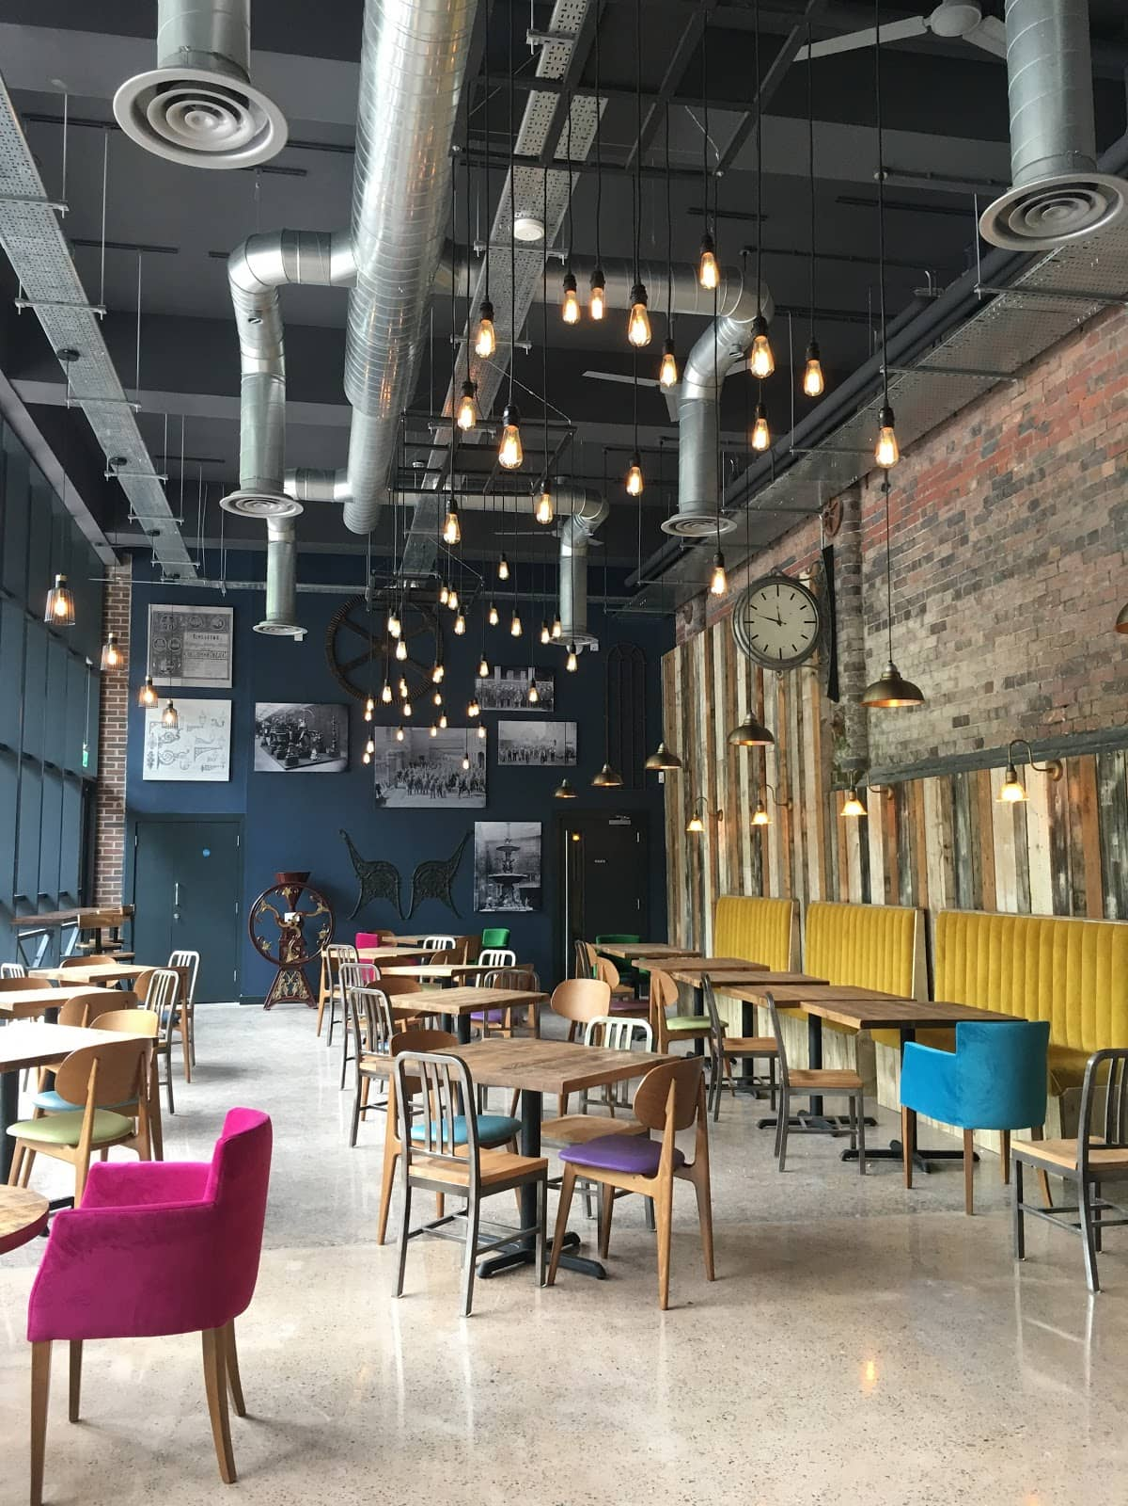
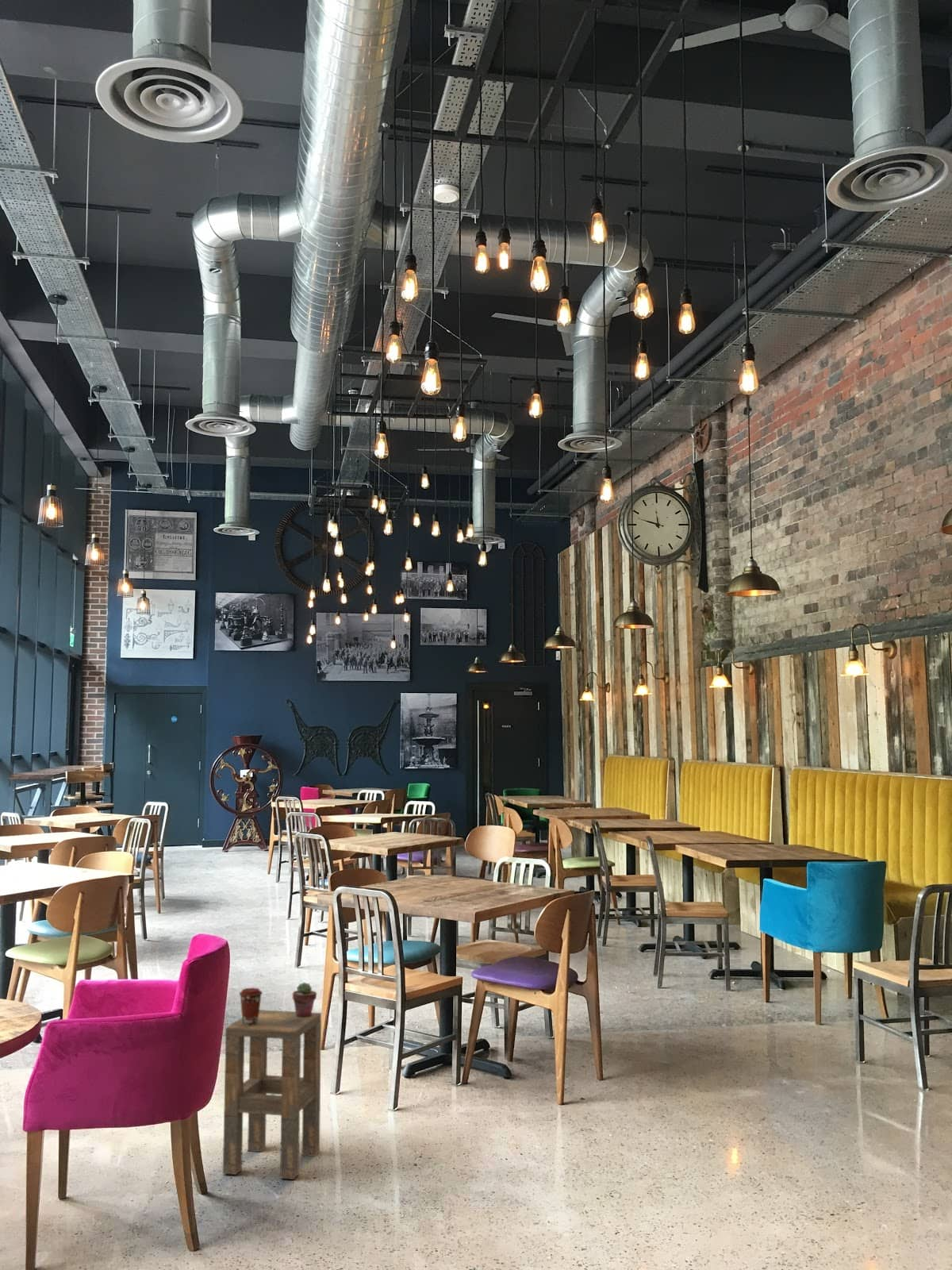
+ coffee cup [238,987,263,1026]
+ side table [222,1009,322,1180]
+ potted succulent [292,981,317,1018]
